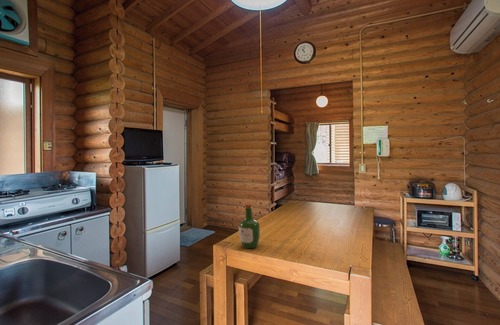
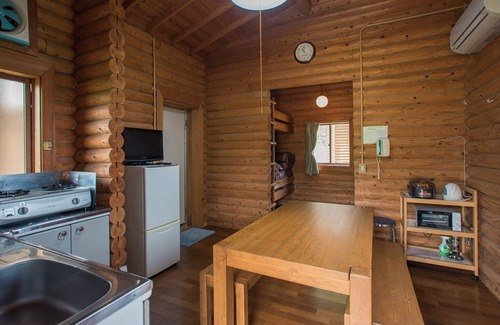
- wine bottle [238,203,261,249]
